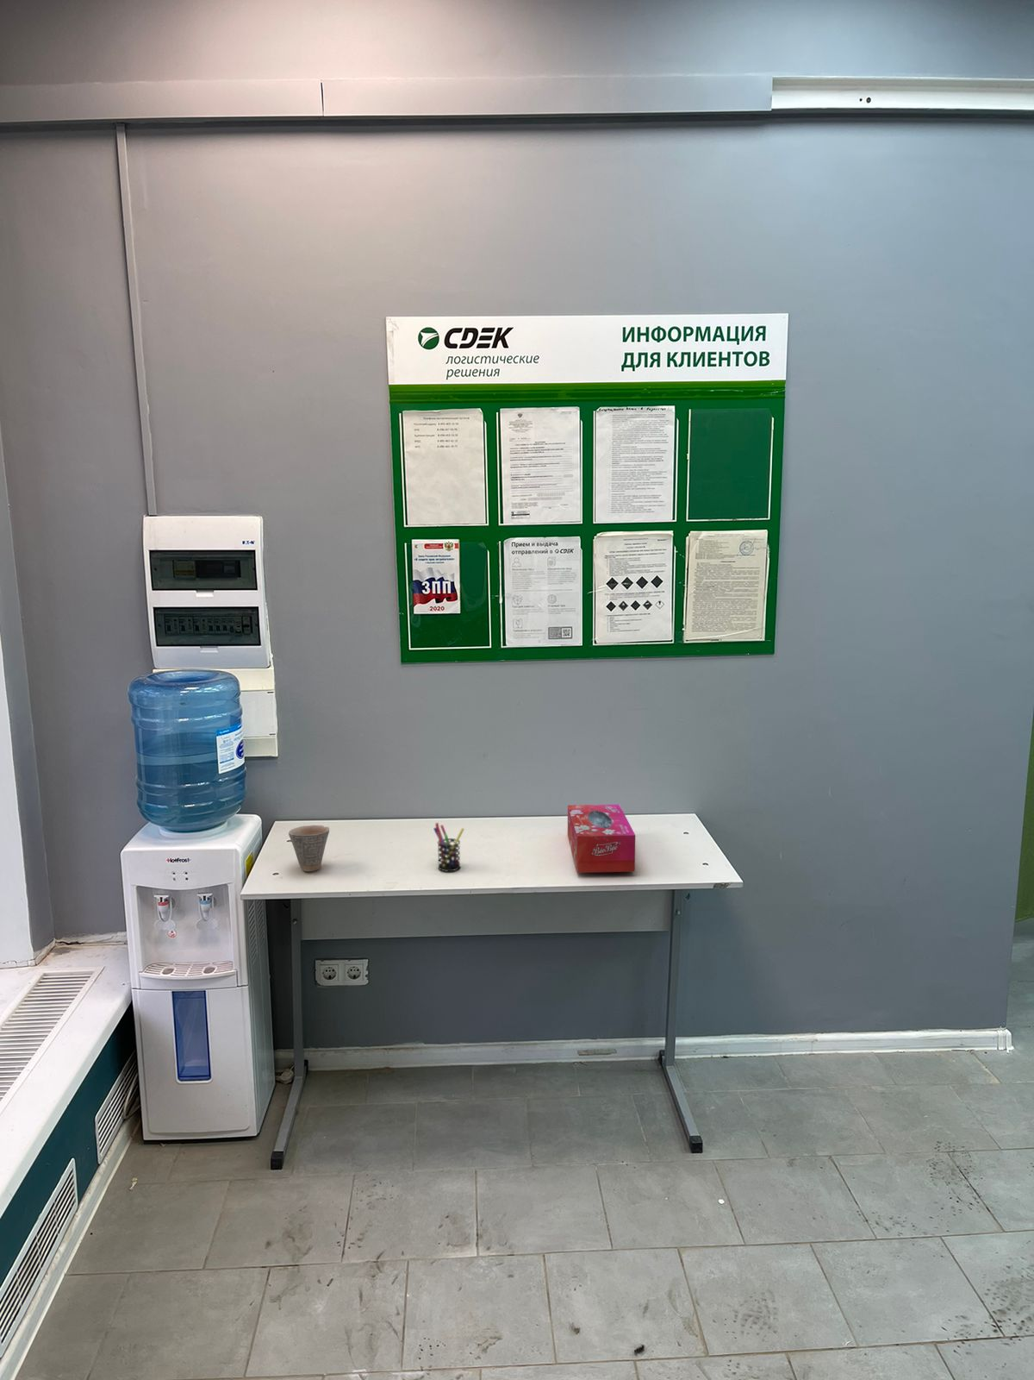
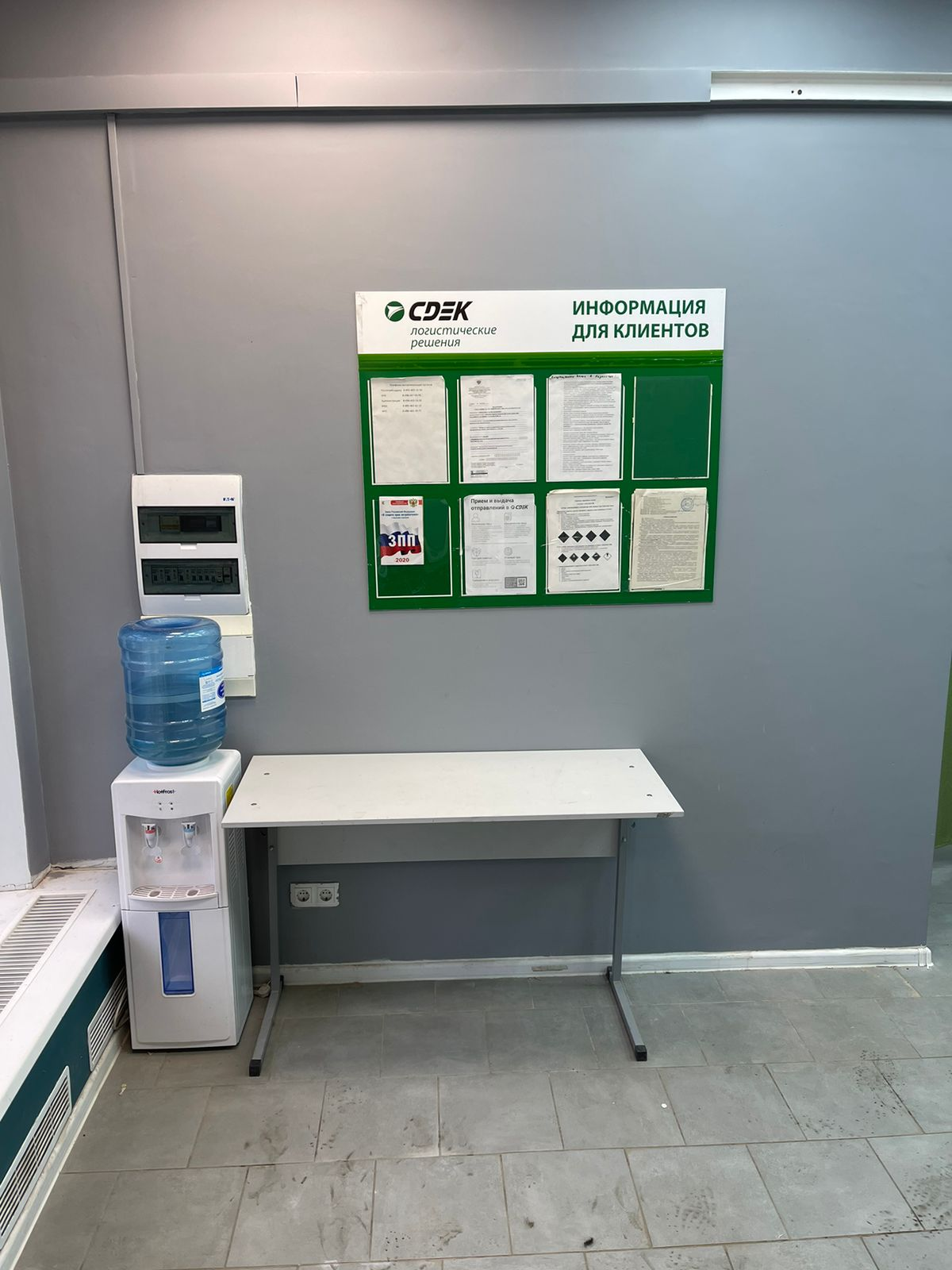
- pen holder [432,821,465,871]
- cup [288,825,330,871]
- tissue box [567,804,635,874]
